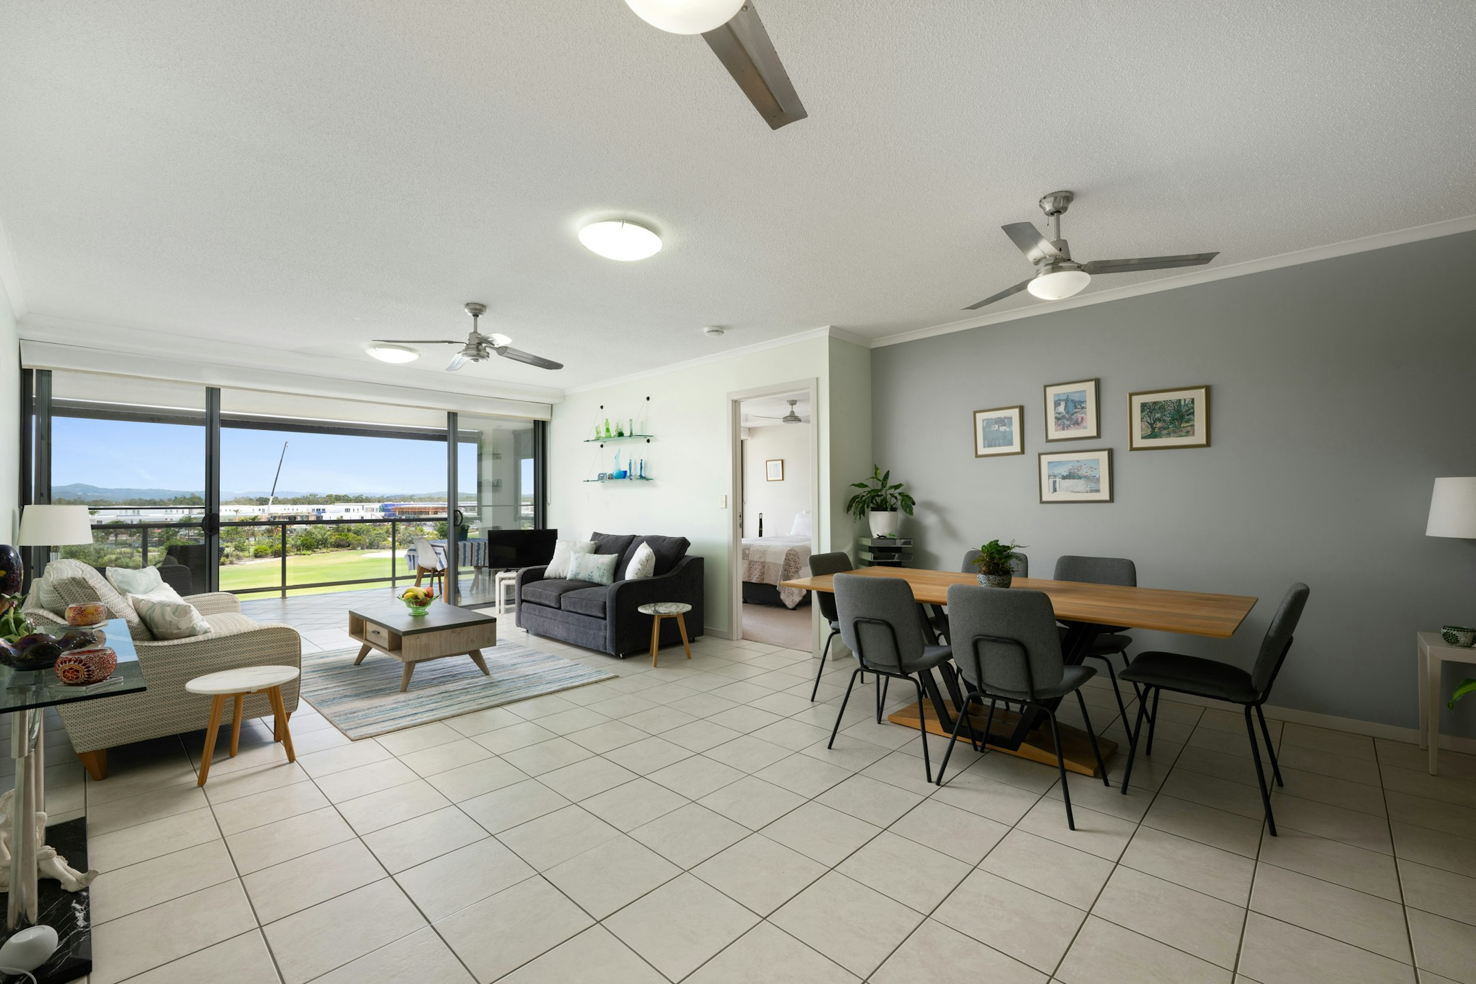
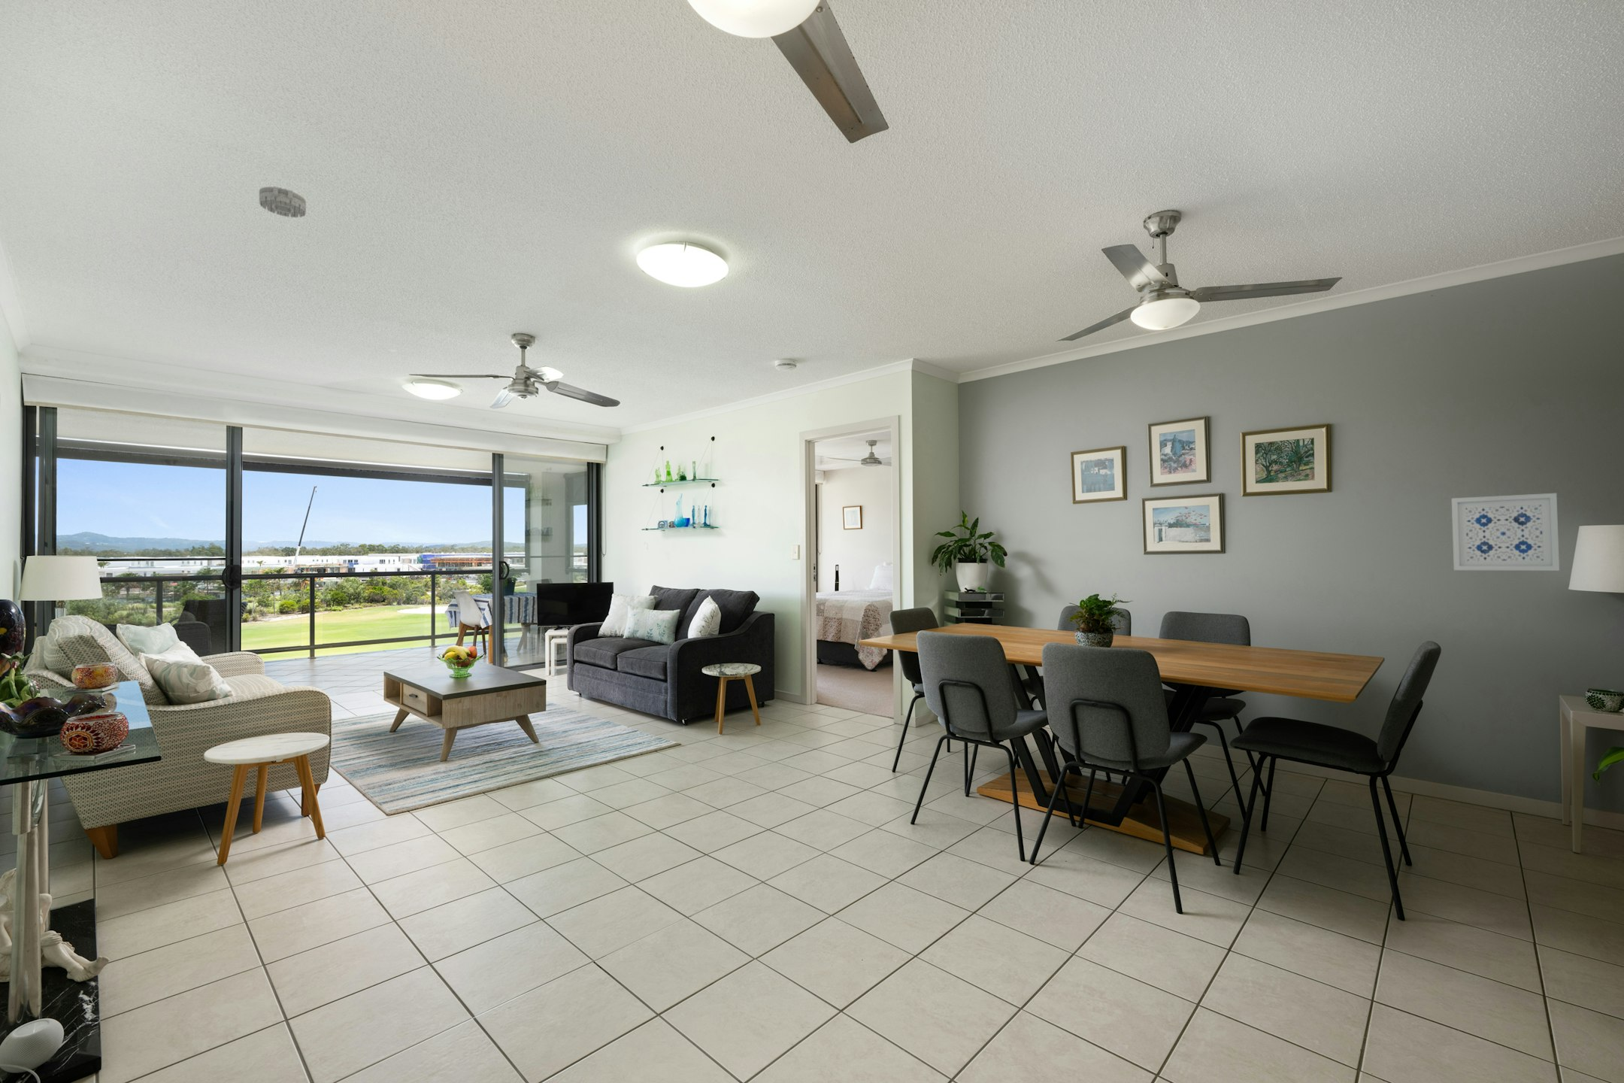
+ smoke detector [259,186,307,218]
+ wall art [1451,493,1560,572]
